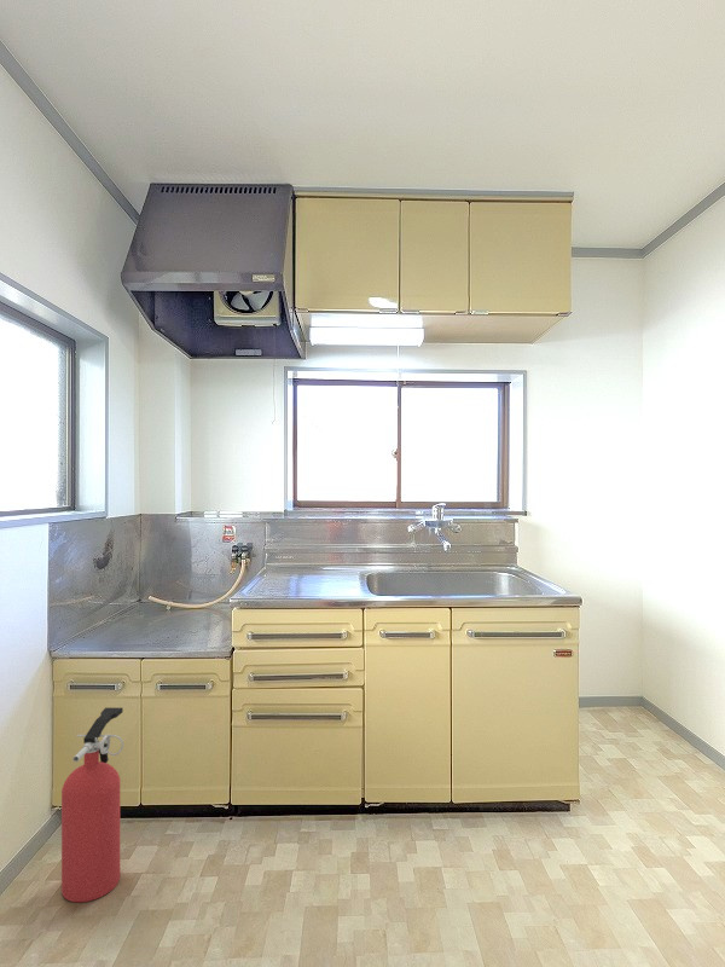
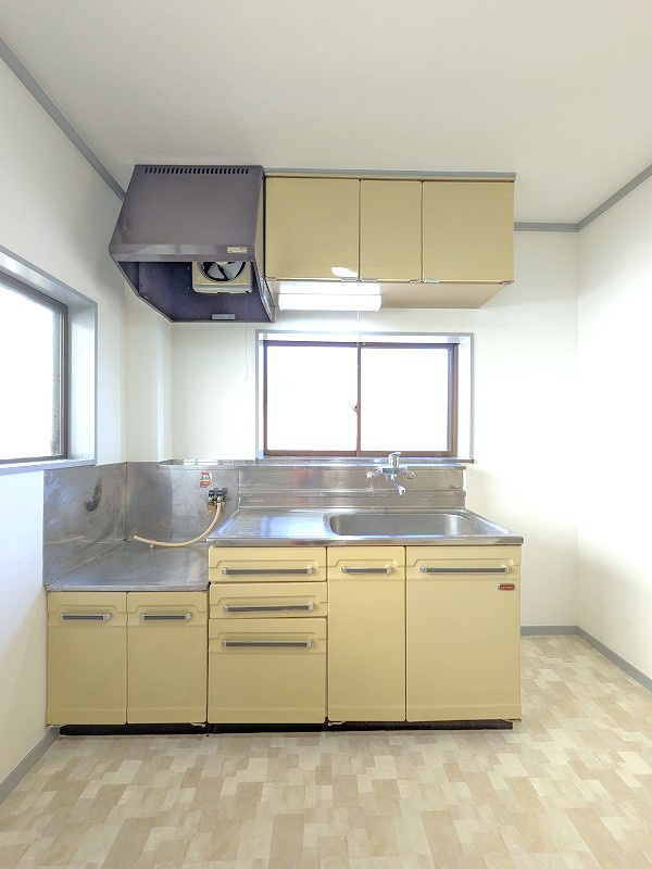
- fire extinguisher [60,707,124,903]
